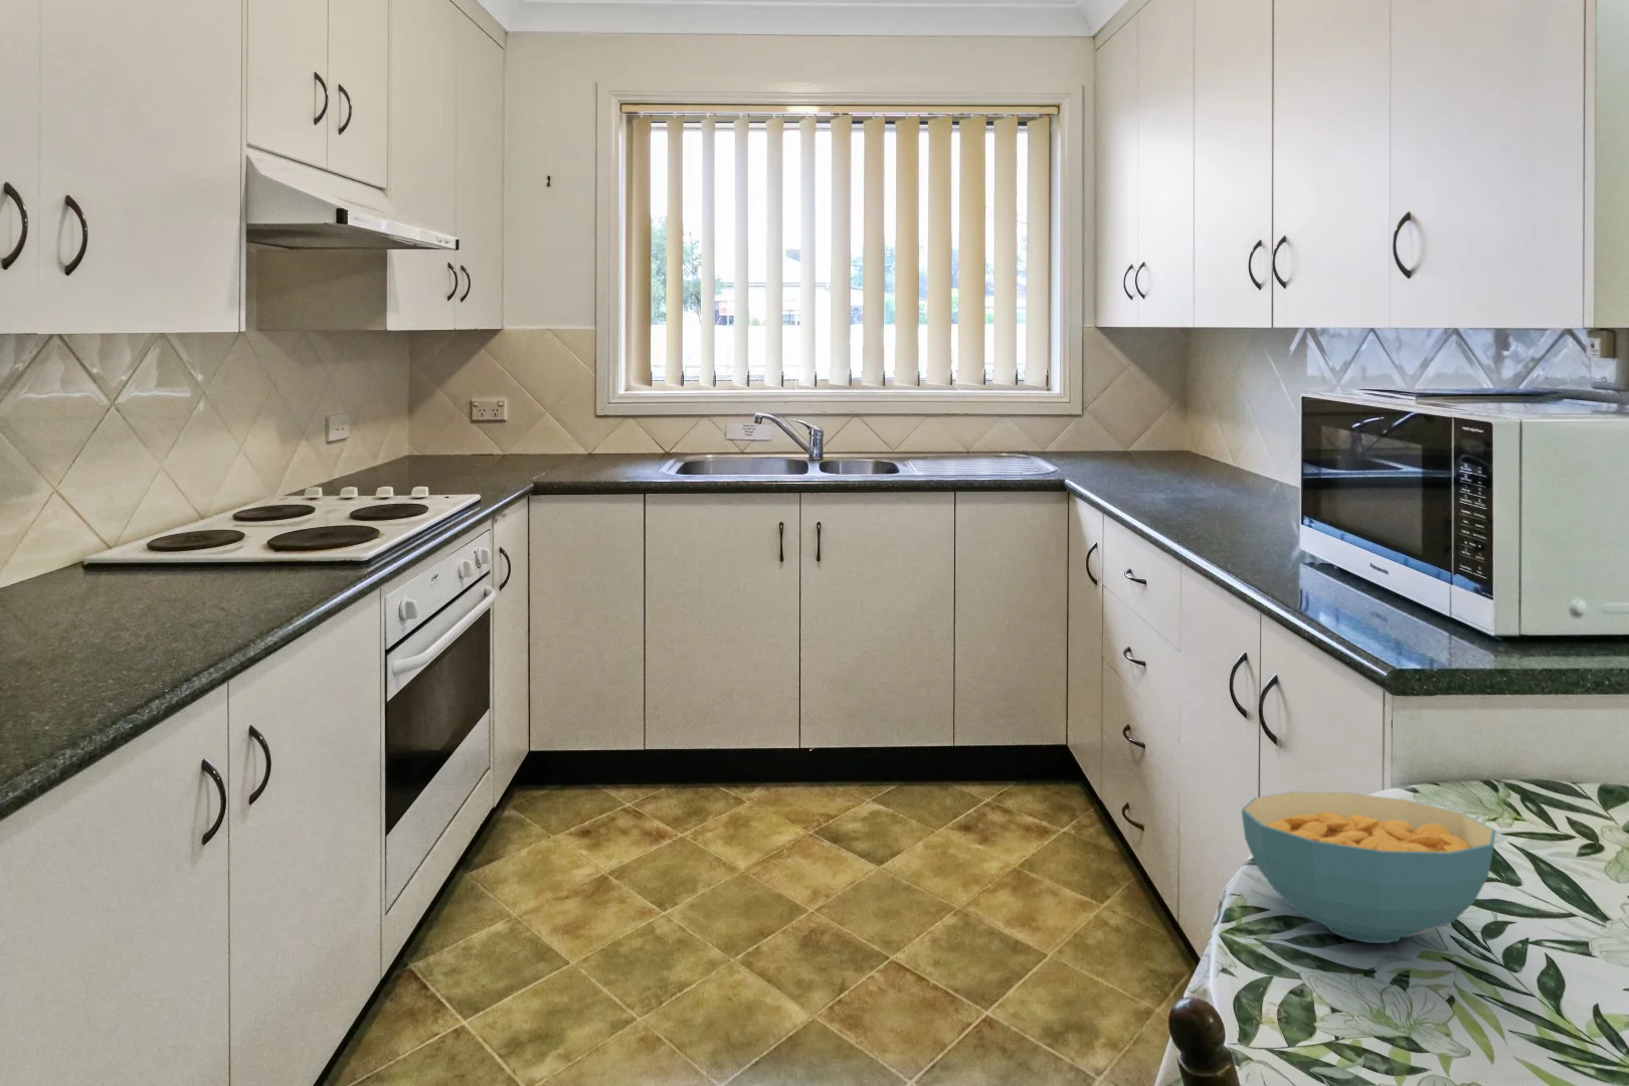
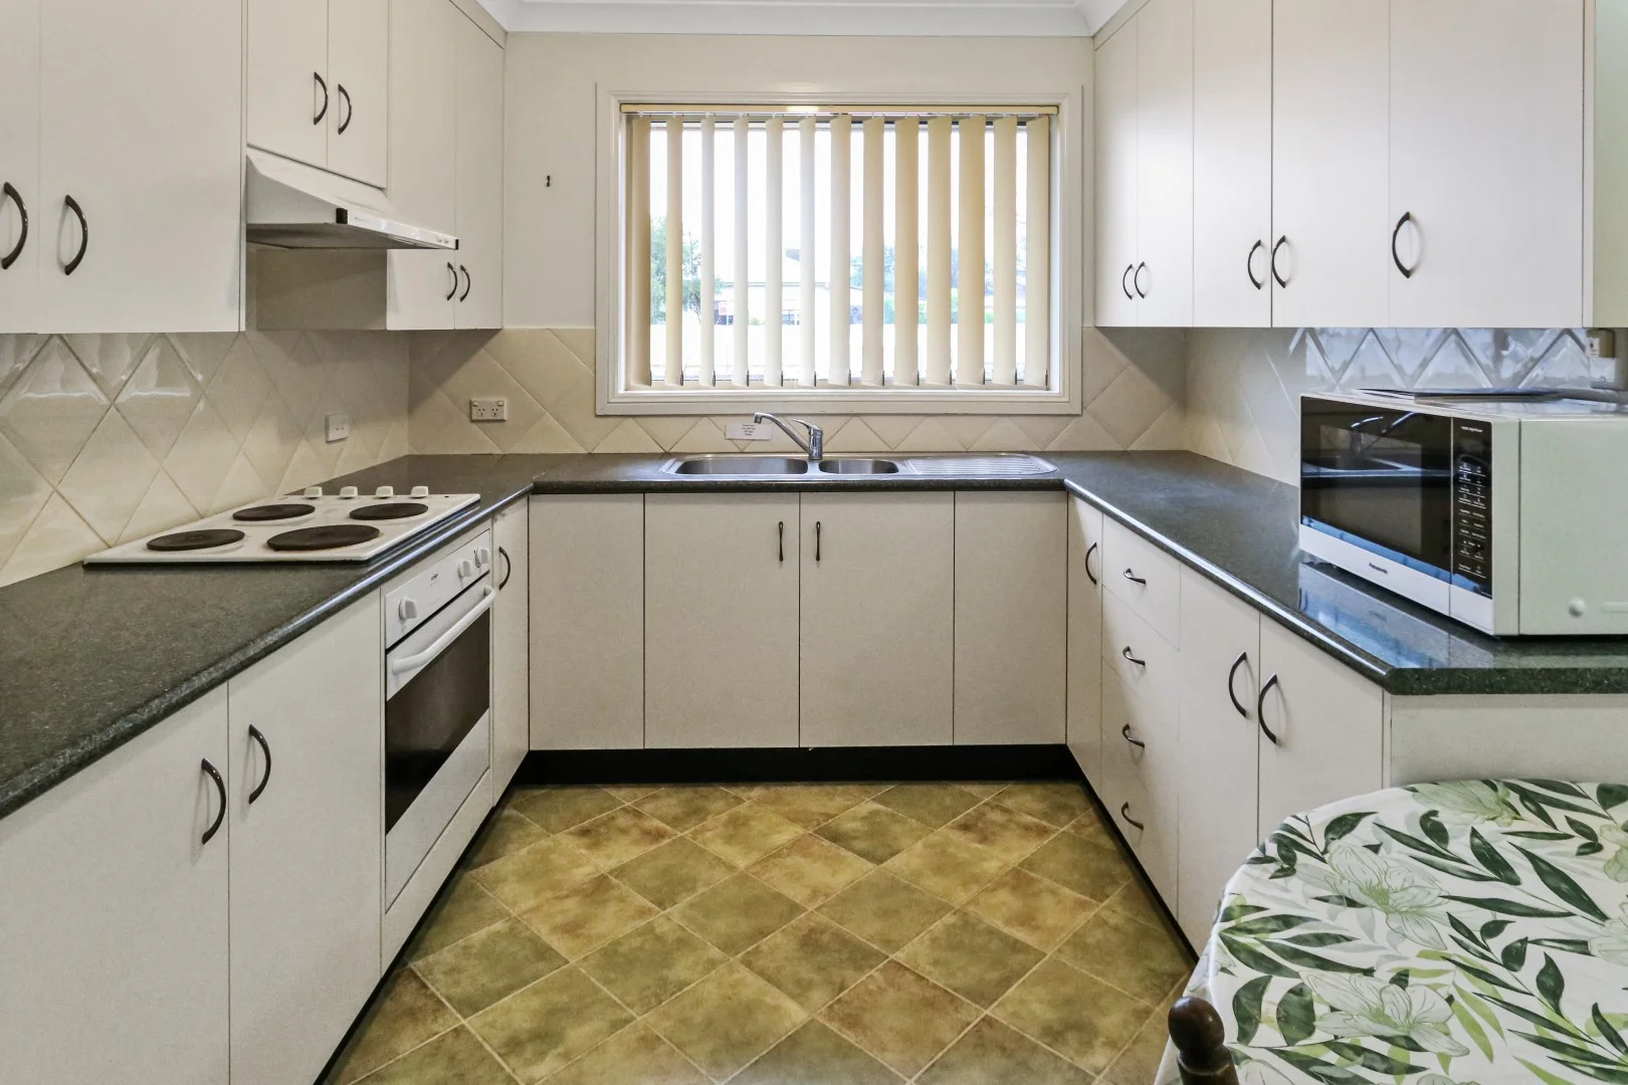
- cereal bowl [1240,790,1497,944]
